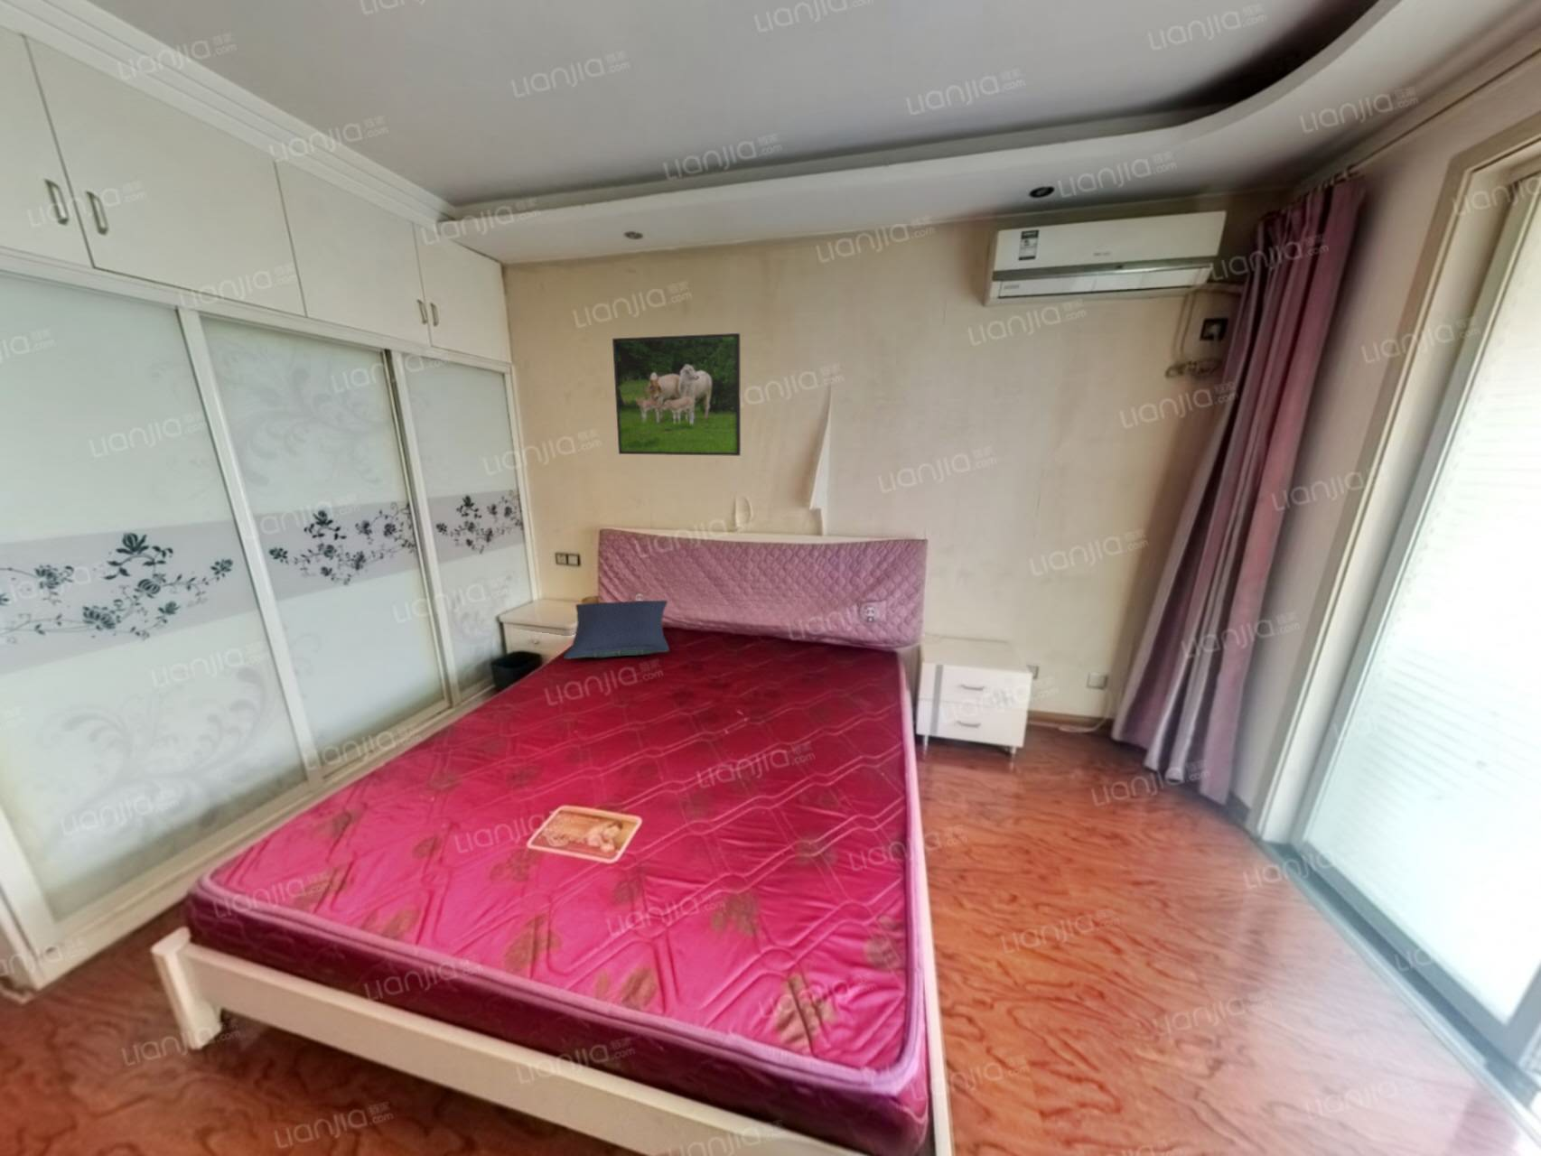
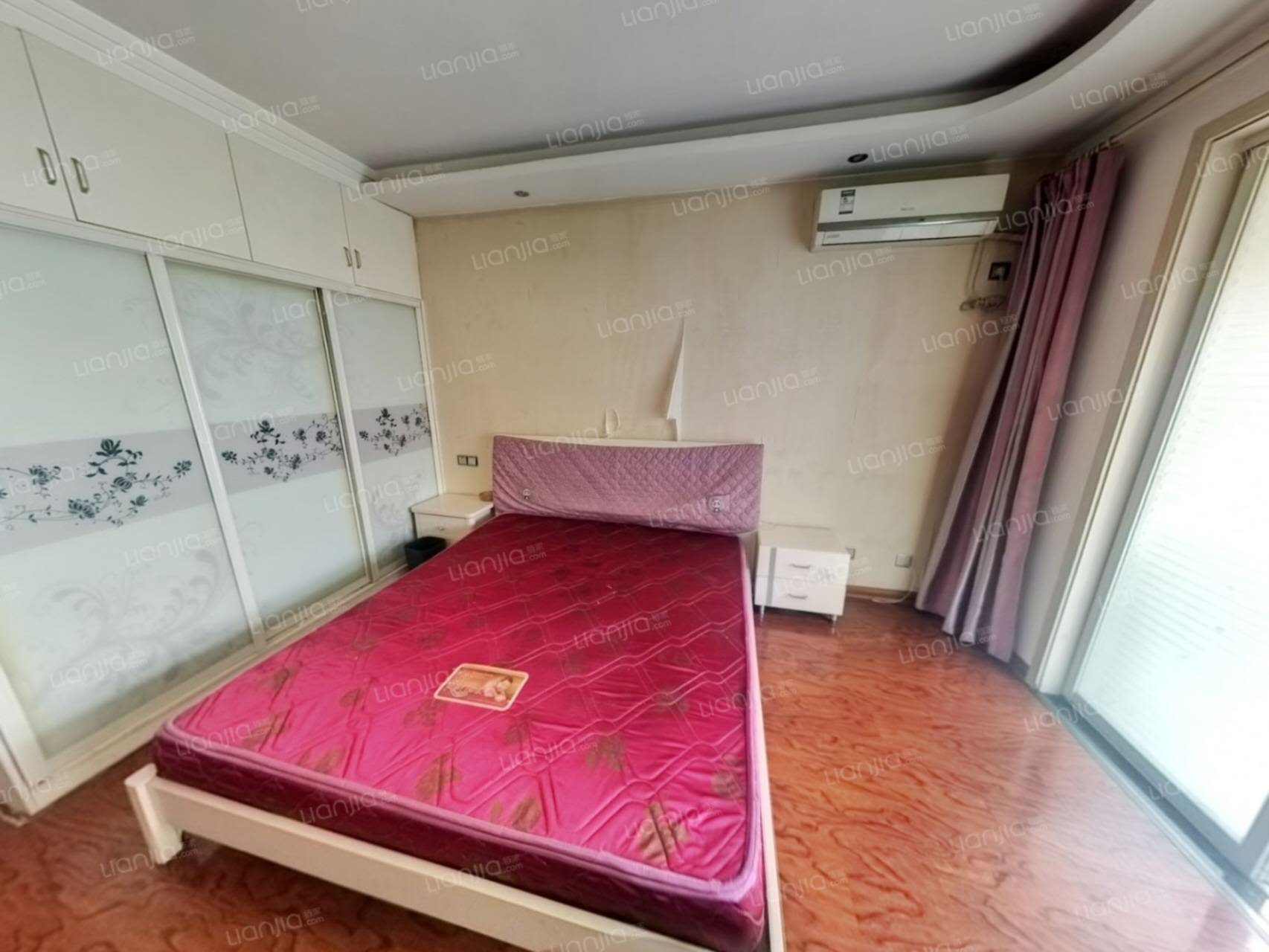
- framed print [612,333,742,457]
- pillow [562,600,670,659]
